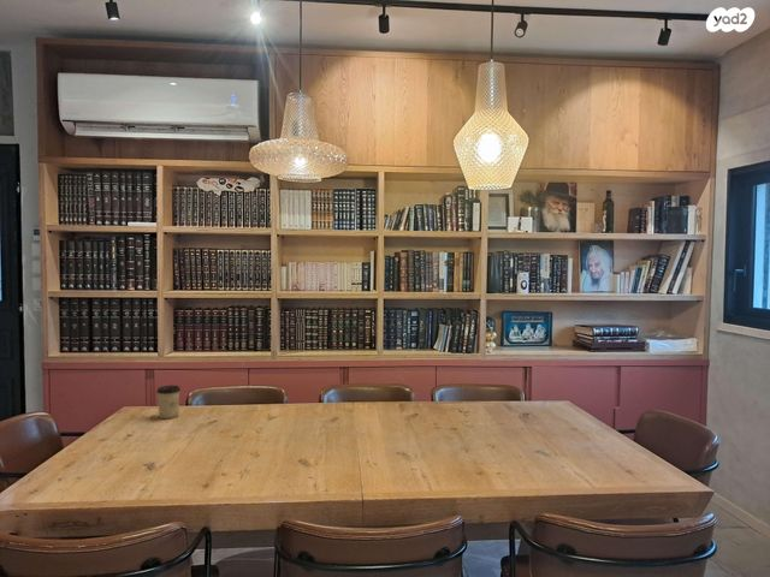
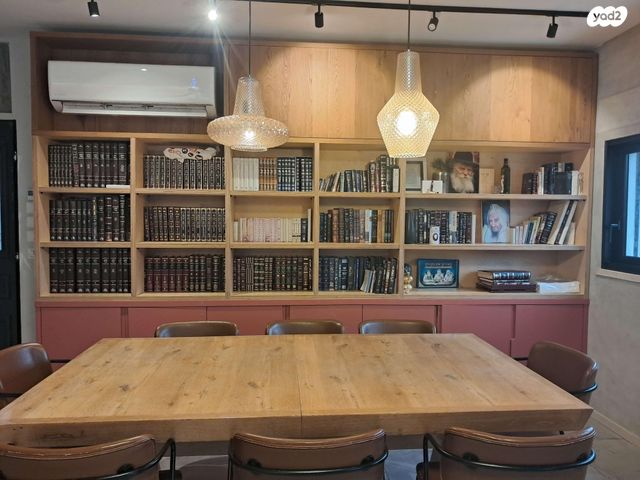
- cup [155,385,182,420]
